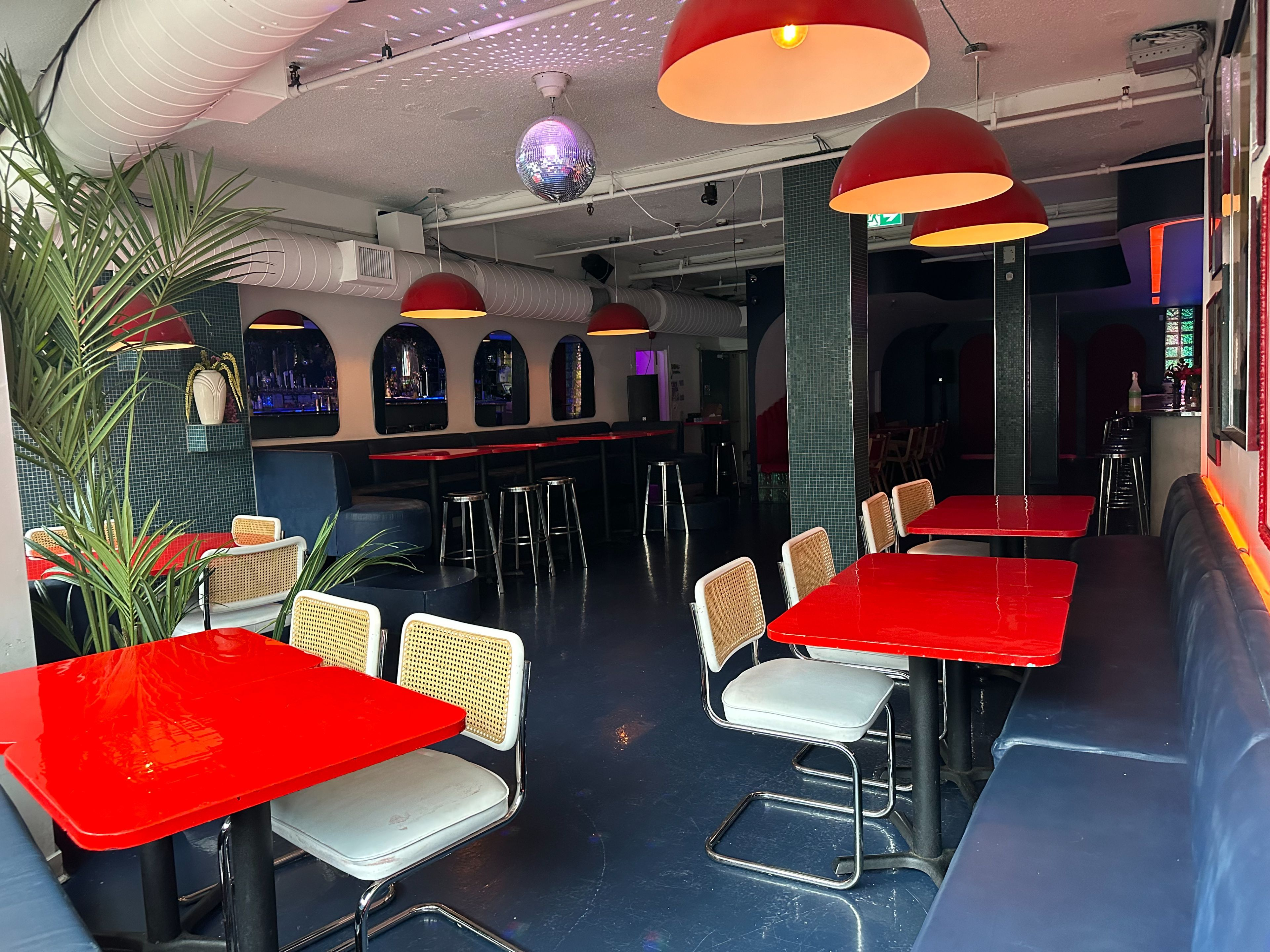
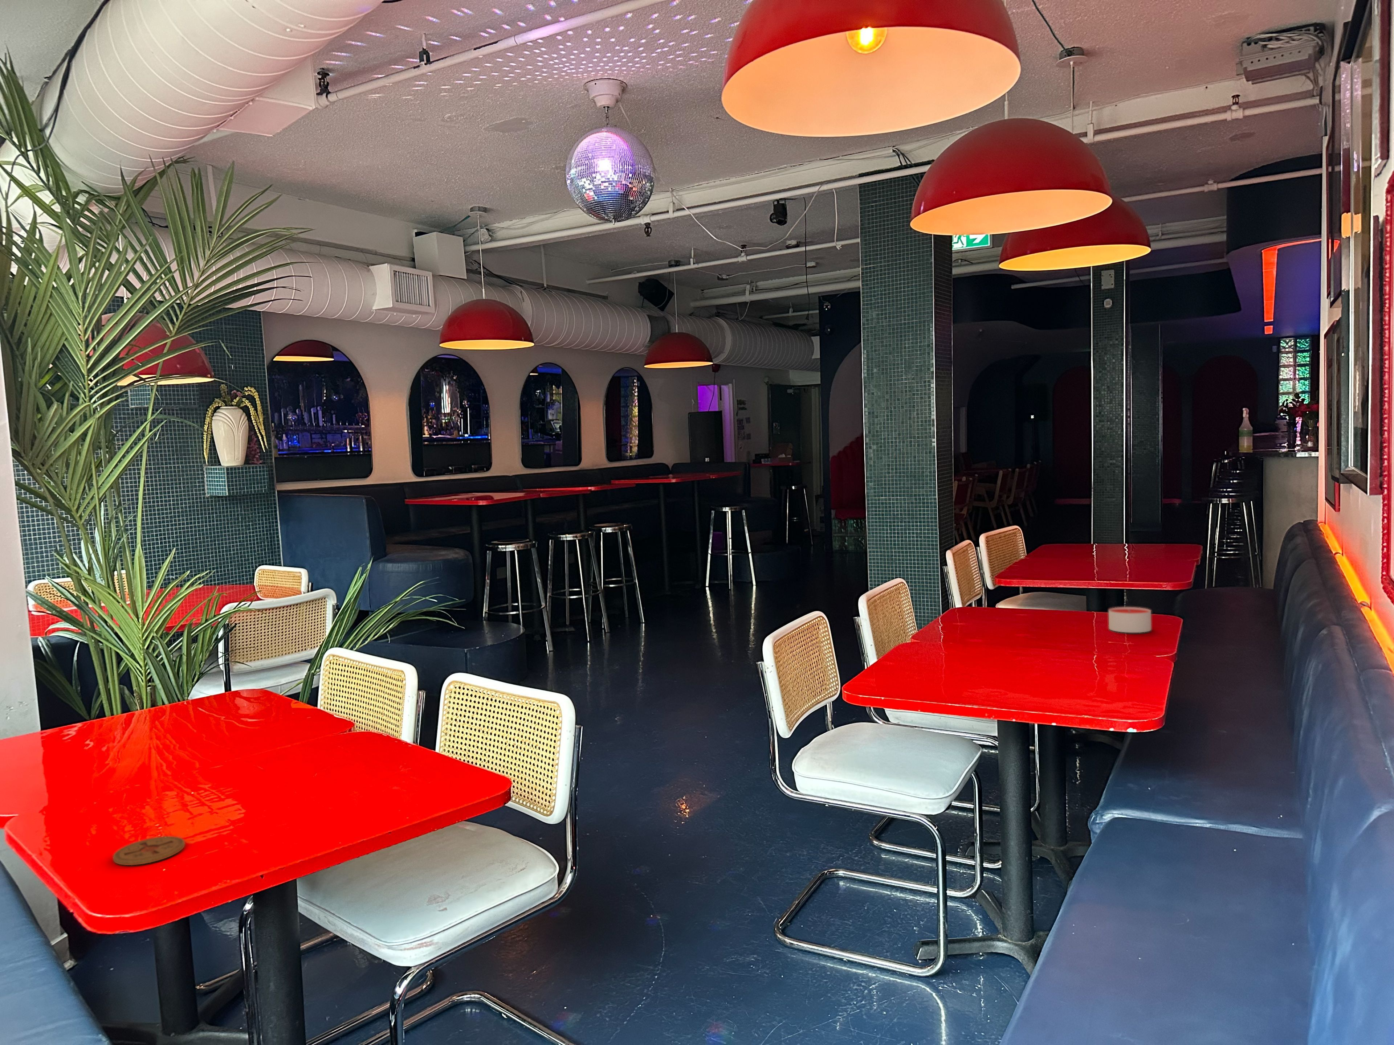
+ coaster [113,836,186,866]
+ candle [1109,607,1151,633]
